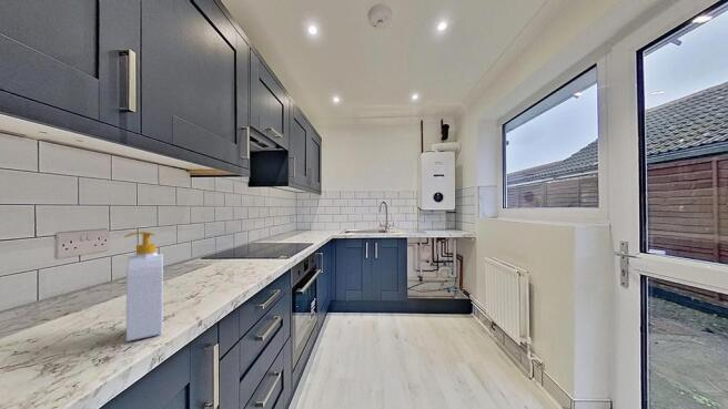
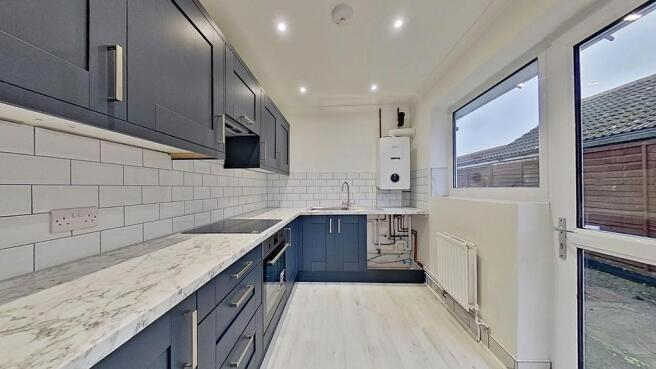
- soap bottle [123,231,164,342]
